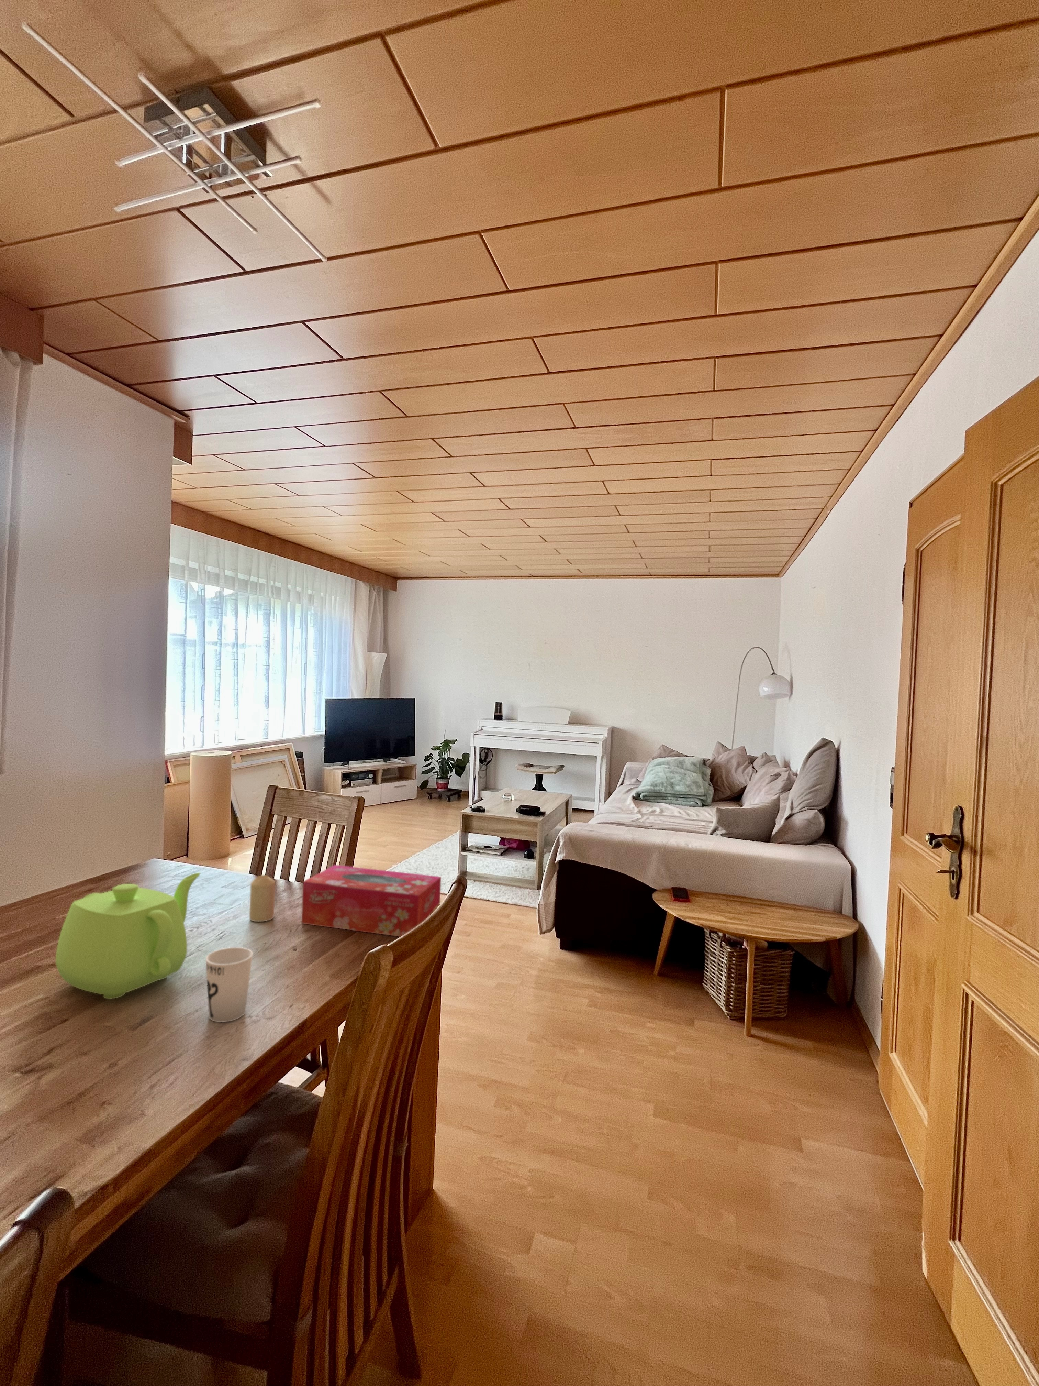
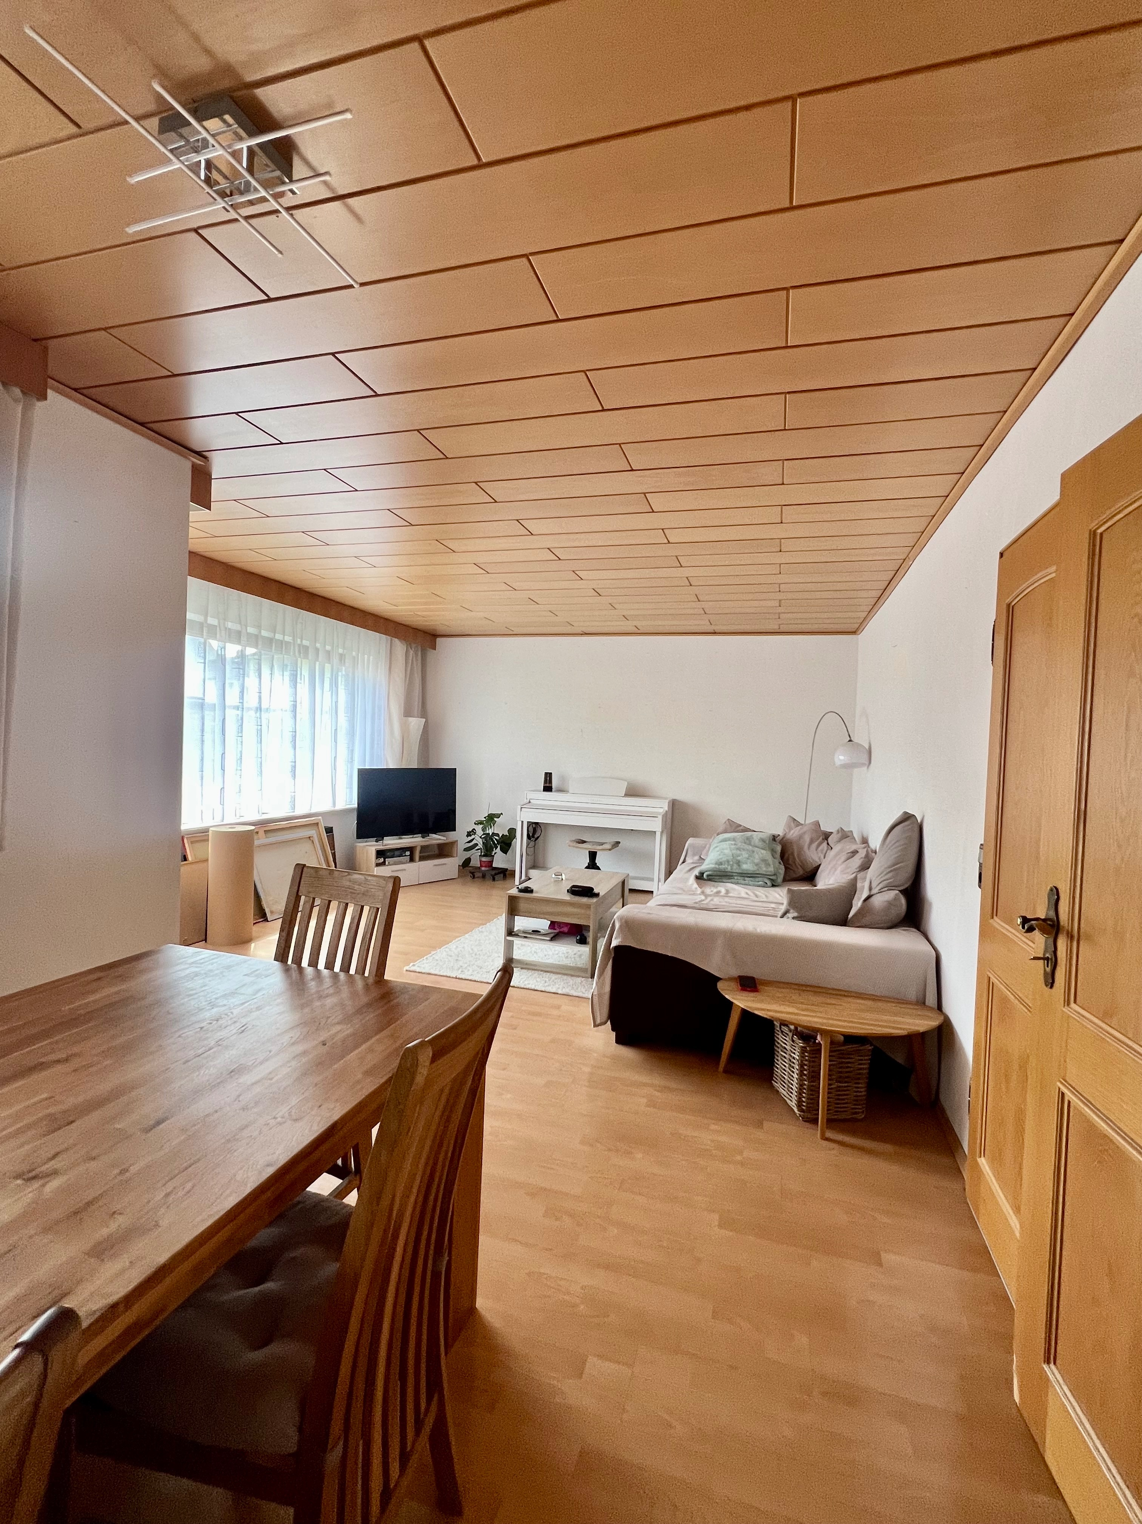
- tissue box [301,864,442,937]
- cup [205,947,253,1023]
- teapot [56,872,201,1000]
- candle [249,874,275,922]
